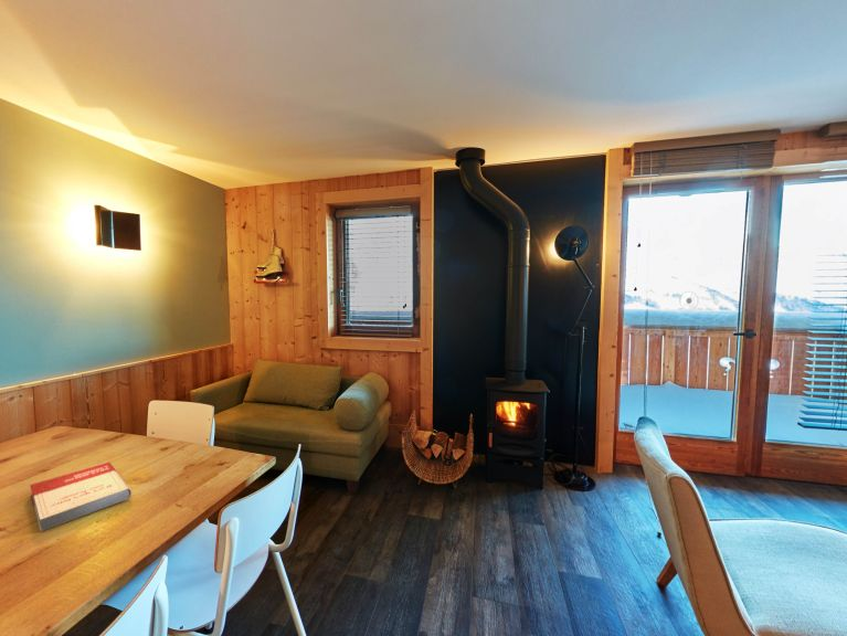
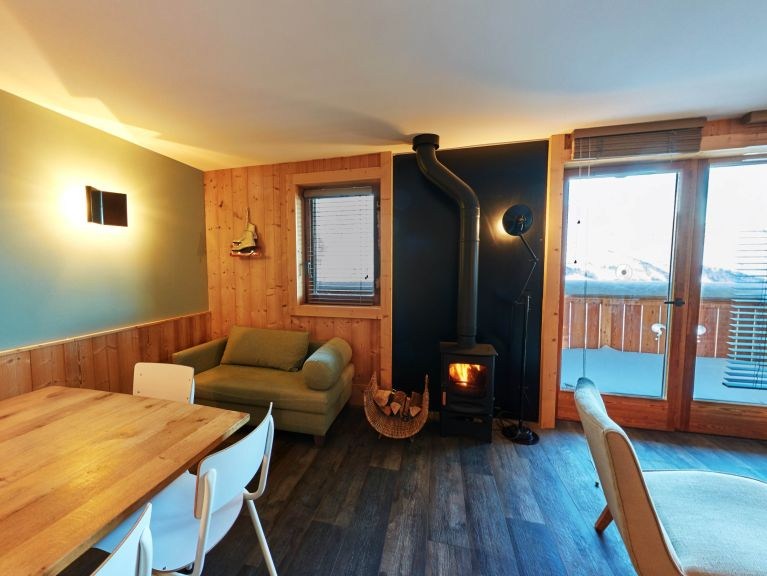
- book [29,462,133,532]
